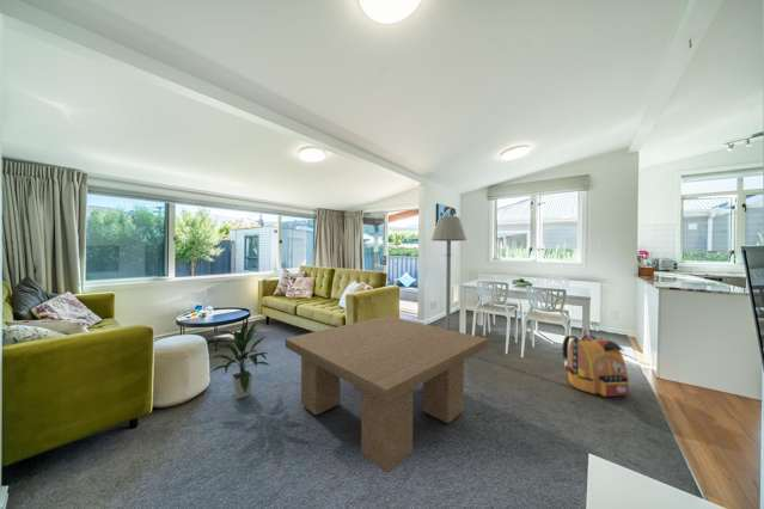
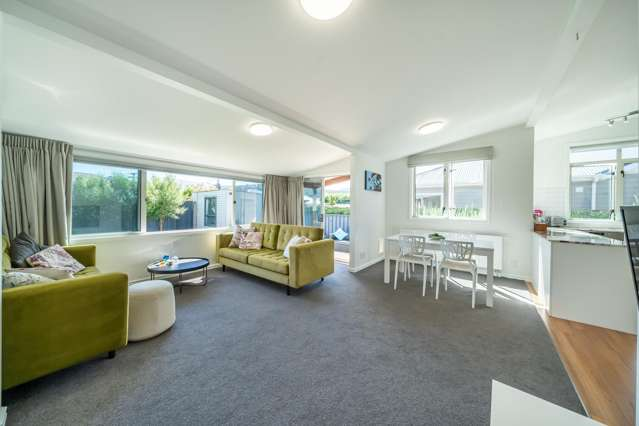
- backpack [562,329,630,398]
- coffee table [285,314,489,473]
- floor lamp [430,215,467,331]
- indoor plant [206,317,270,400]
